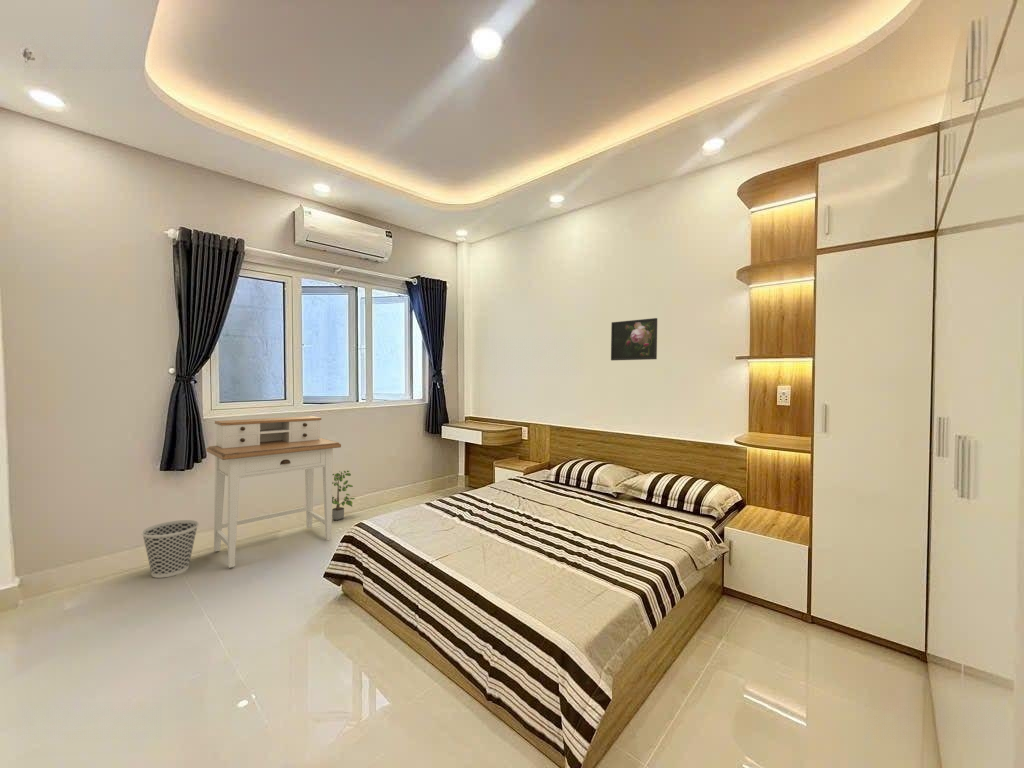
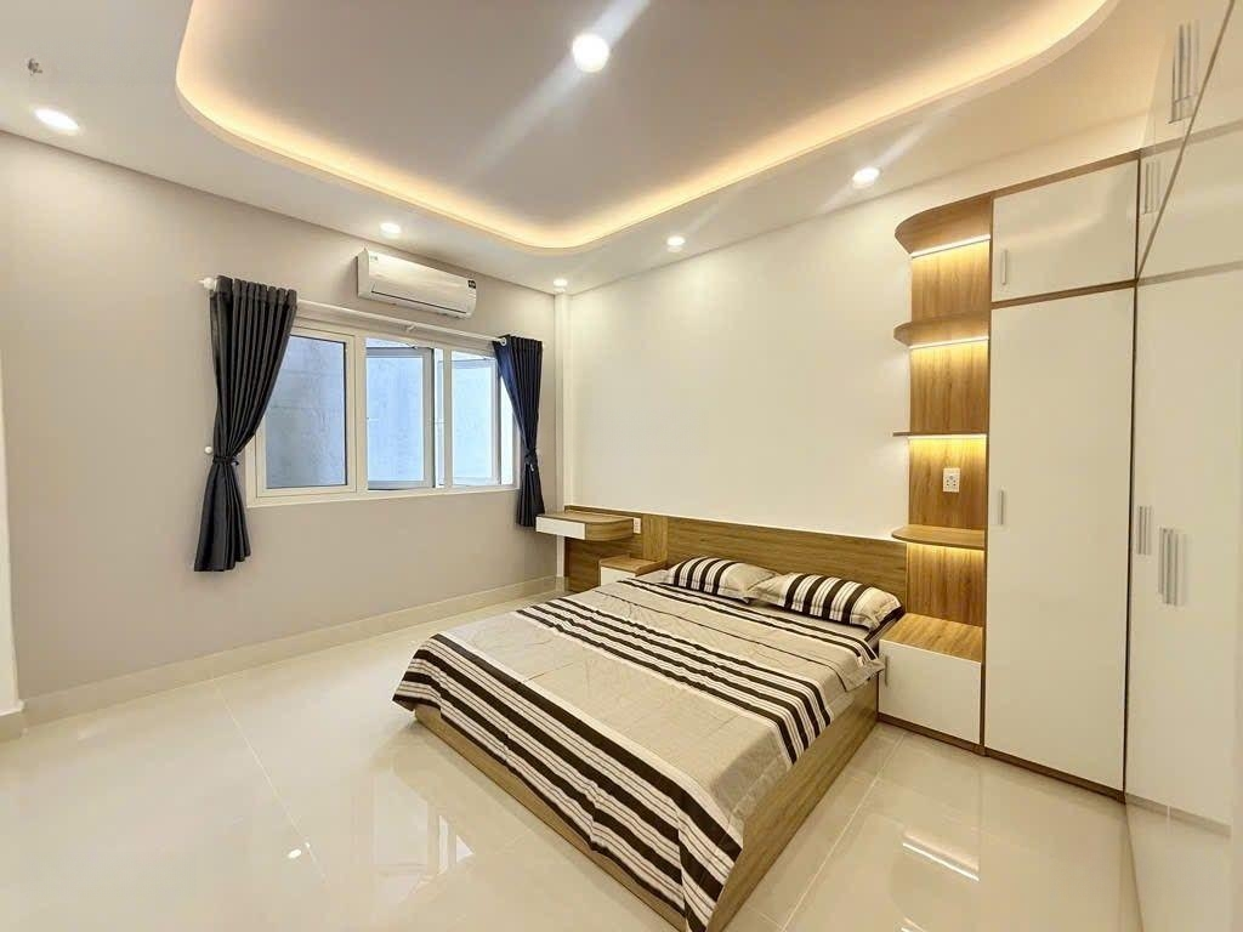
- desk [205,415,342,569]
- wastebasket [140,519,200,579]
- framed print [610,317,658,361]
- potted plant [332,470,356,521]
